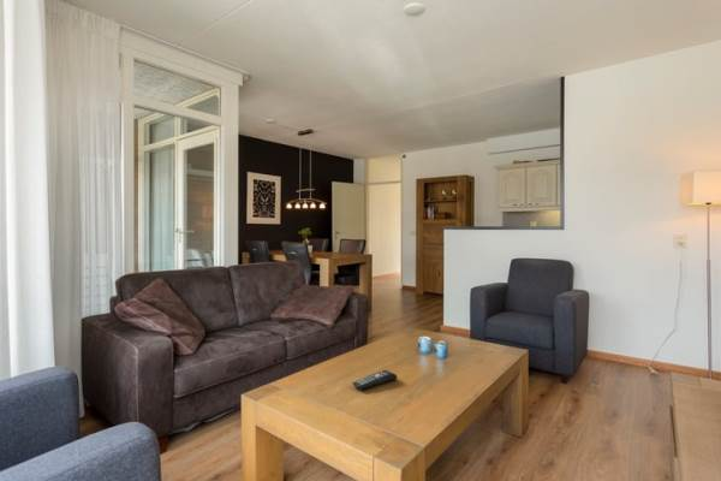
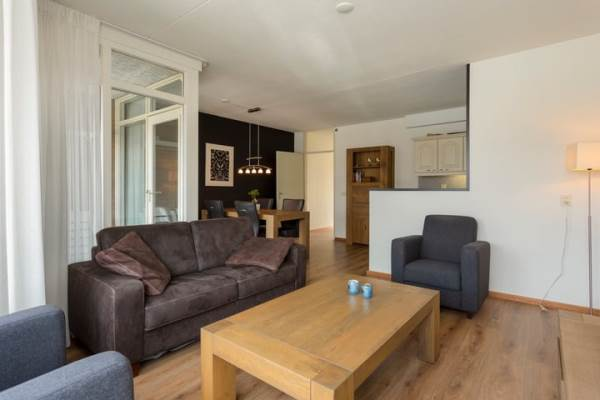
- remote control [351,369,398,391]
